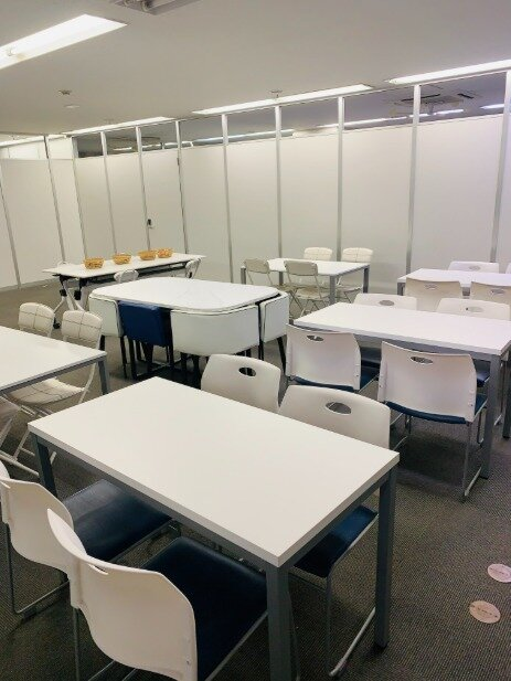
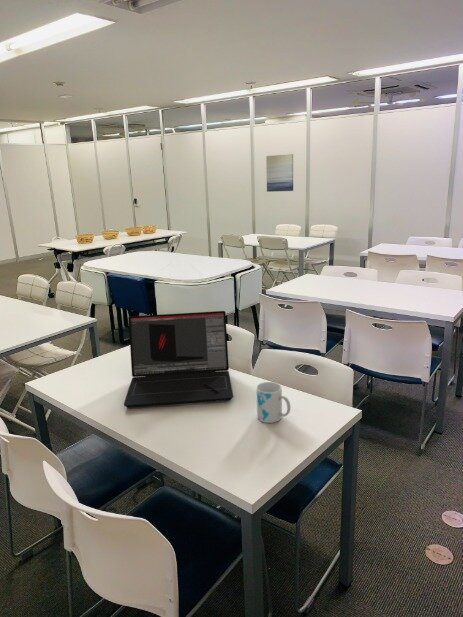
+ laptop [123,310,234,409]
+ mug [256,381,291,424]
+ wall art [265,153,294,193]
